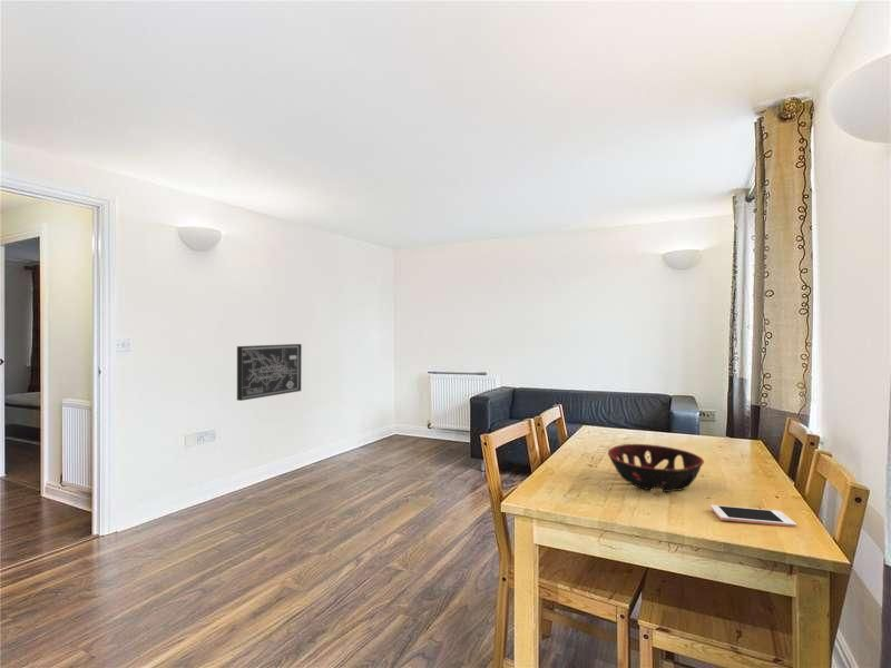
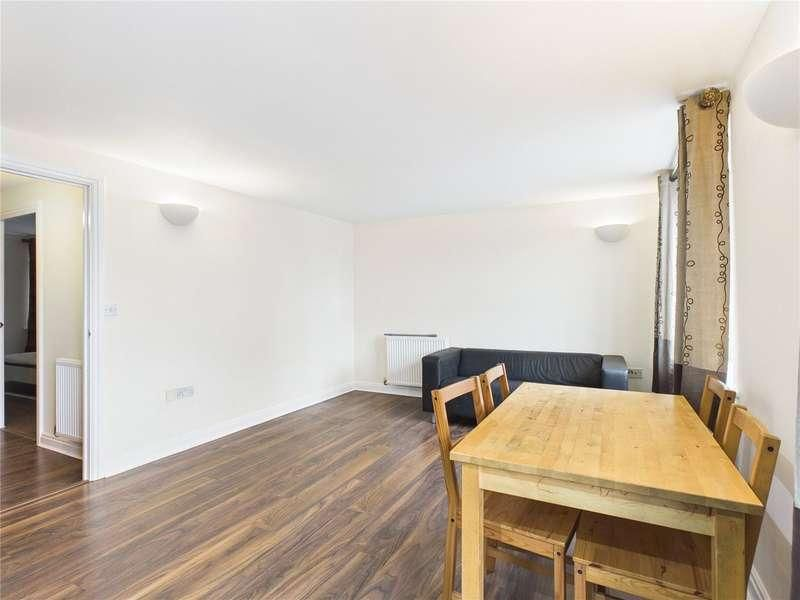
- cell phone [709,504,797,528]
- wall art [236,343,303,402]
- decorative bowl [607,443,705,493]
